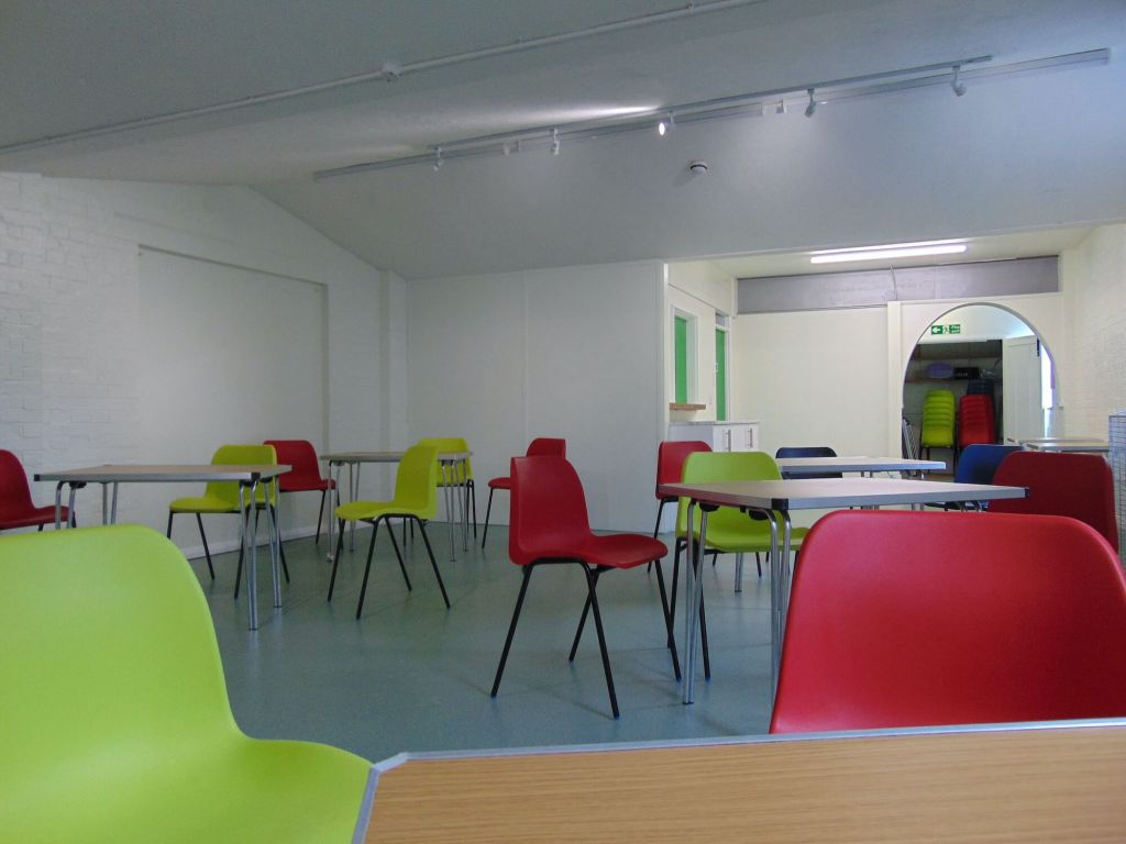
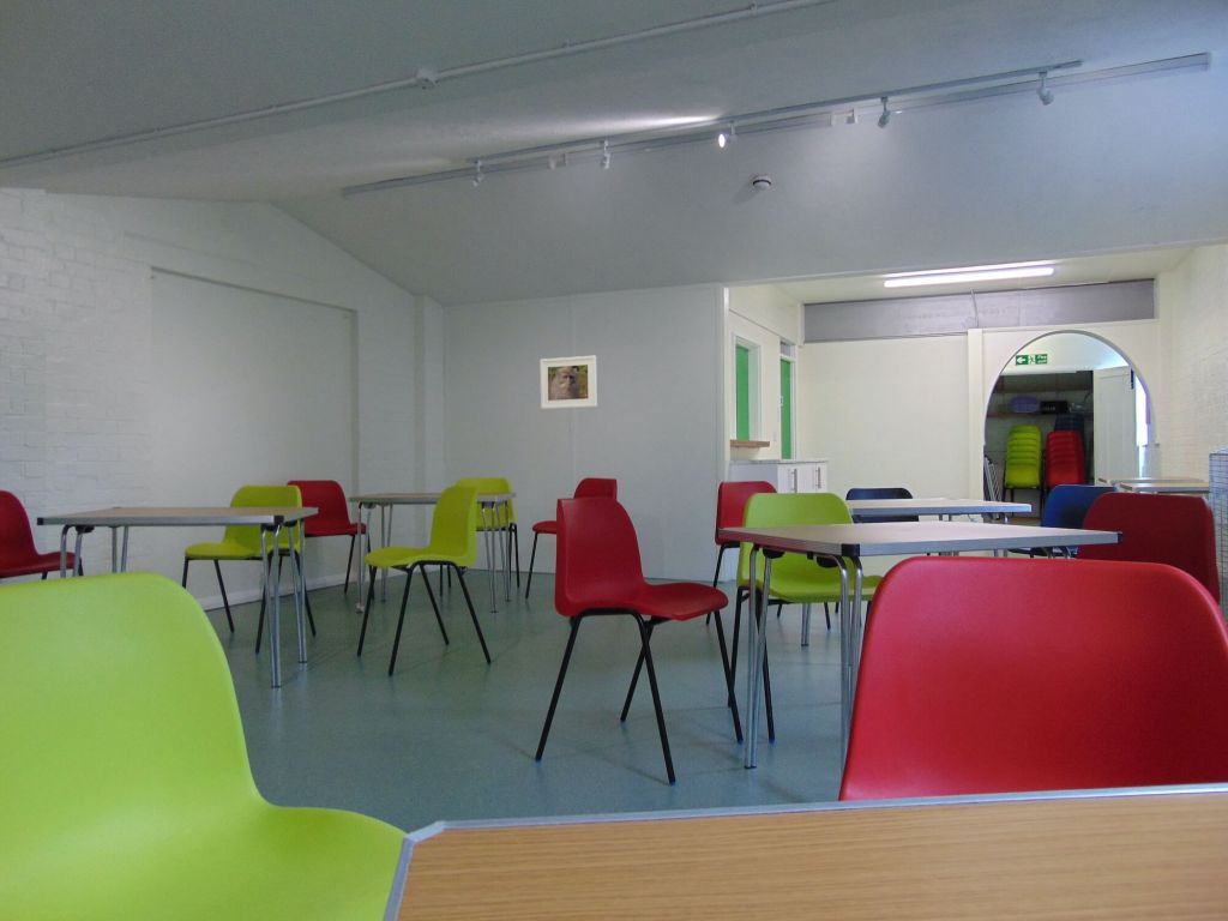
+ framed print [540,355,598,410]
